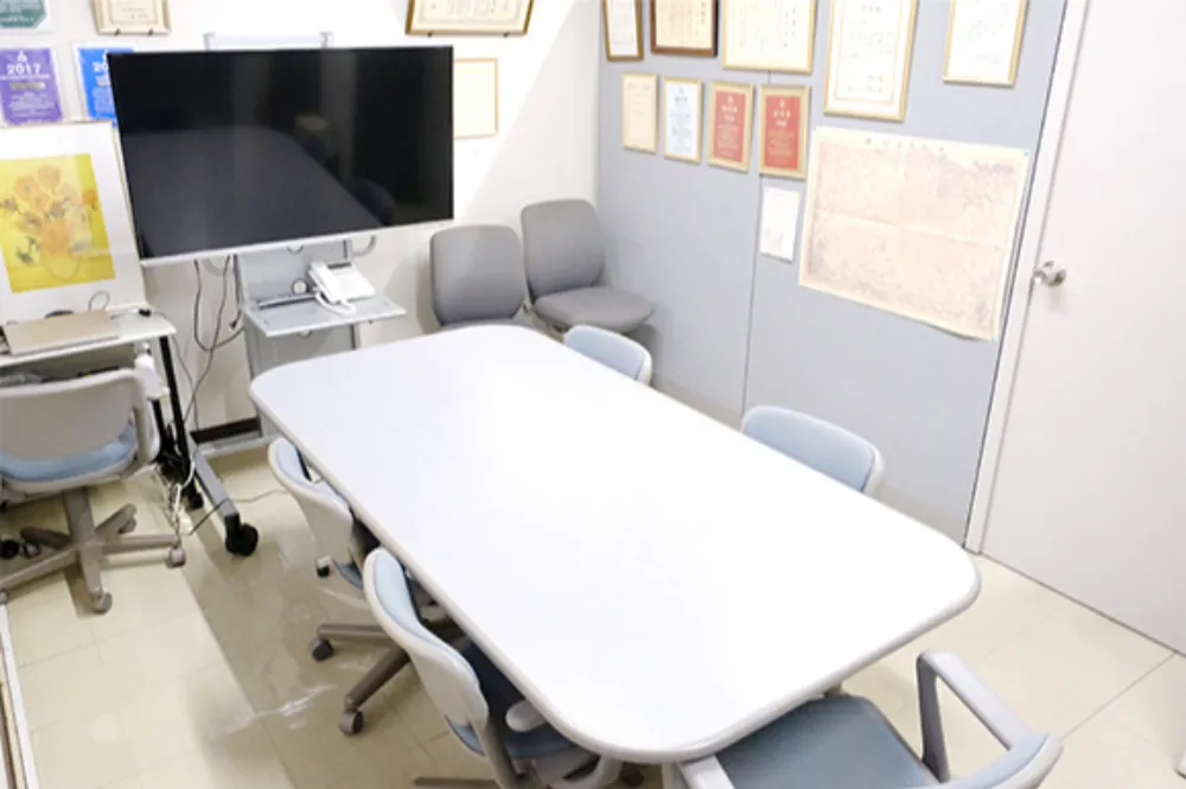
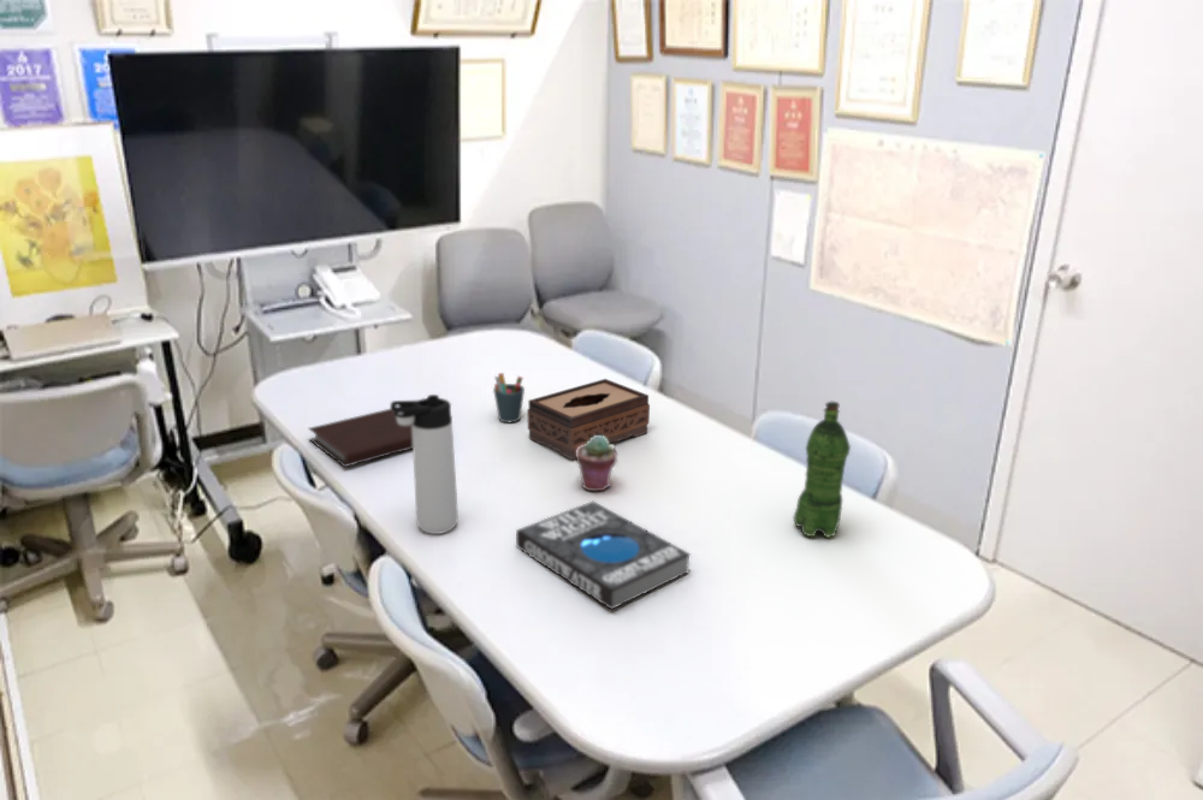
+ thermos bottle [389,393,460,535]
+ notebook [307,408,413,468]
+ plastic bottle [793,401,852,539]
+ pen holder [492,372,526,423]
+ book [515,500,692,610]
+ tissue box [526,378,651,461]
+ potted succulent [575,435,618,493]
